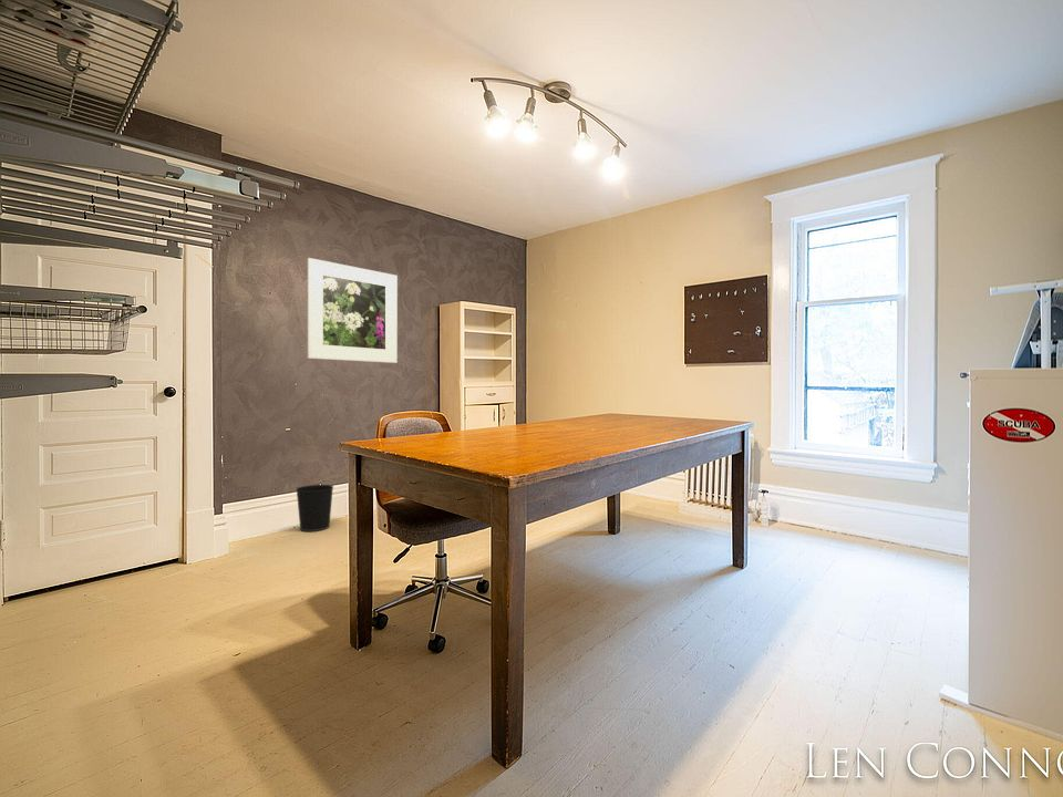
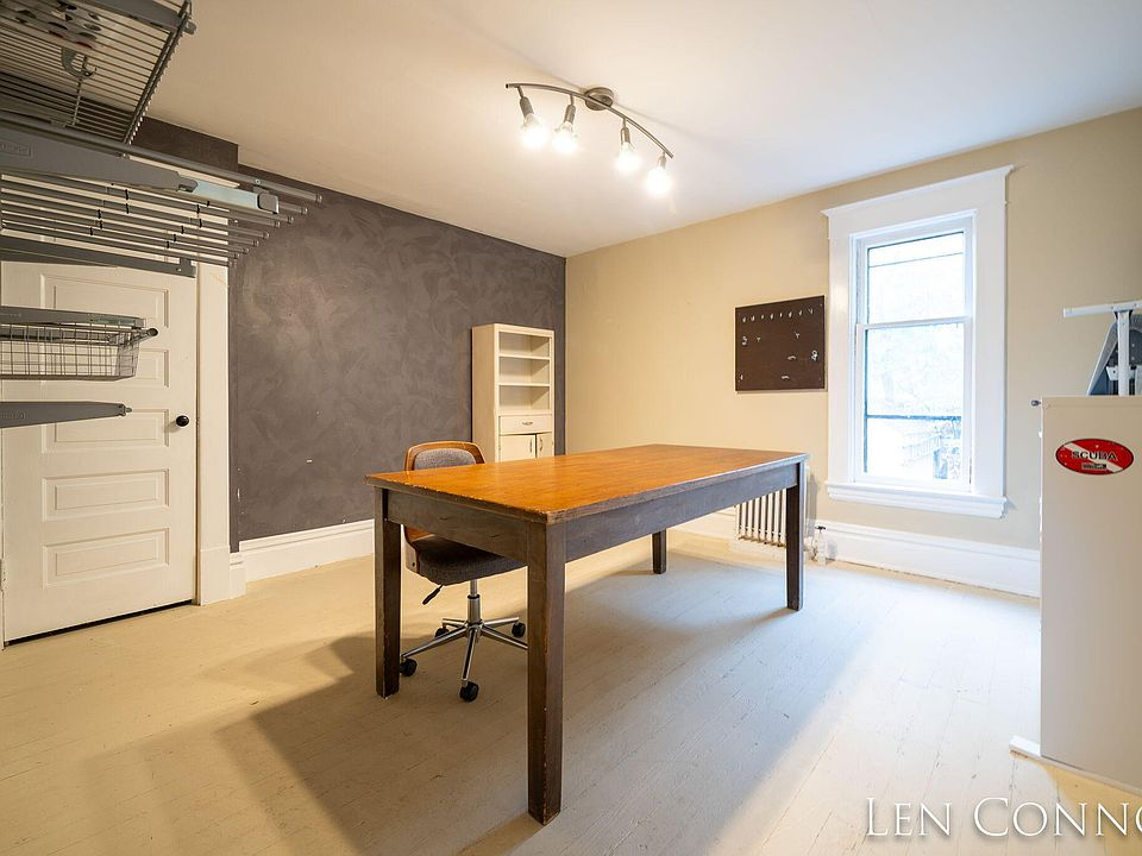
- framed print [307,257,399,364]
- wastebasket [295,484,334,532]
